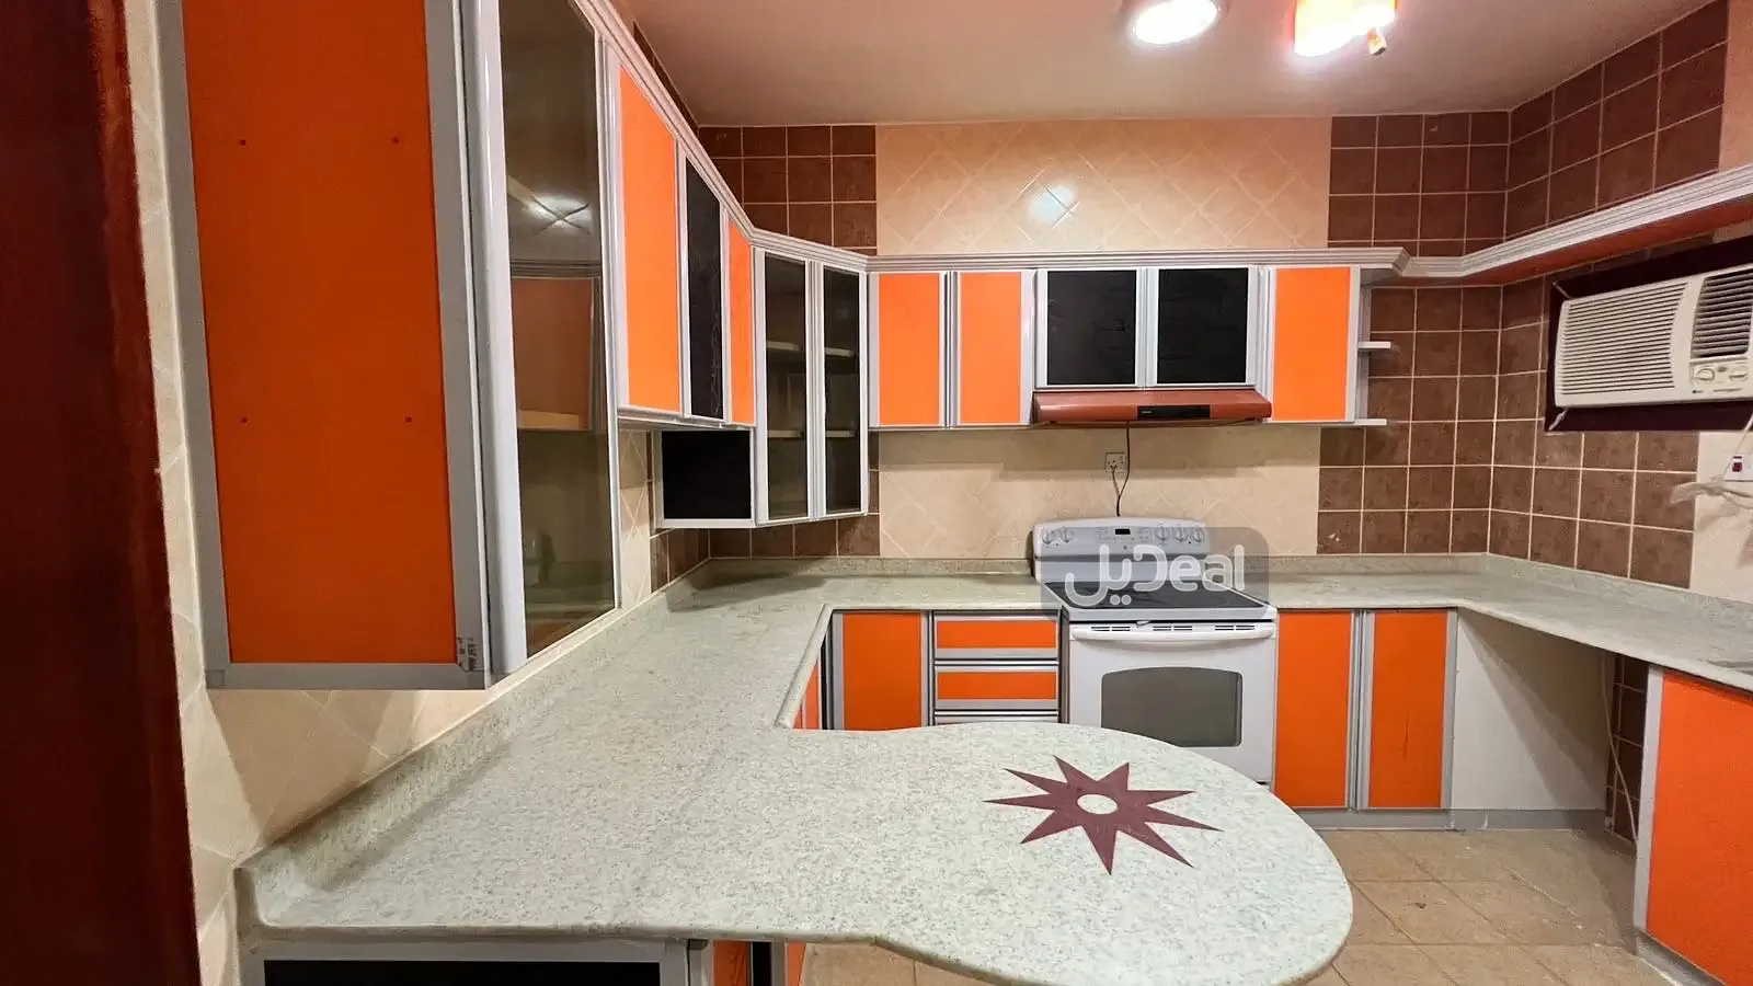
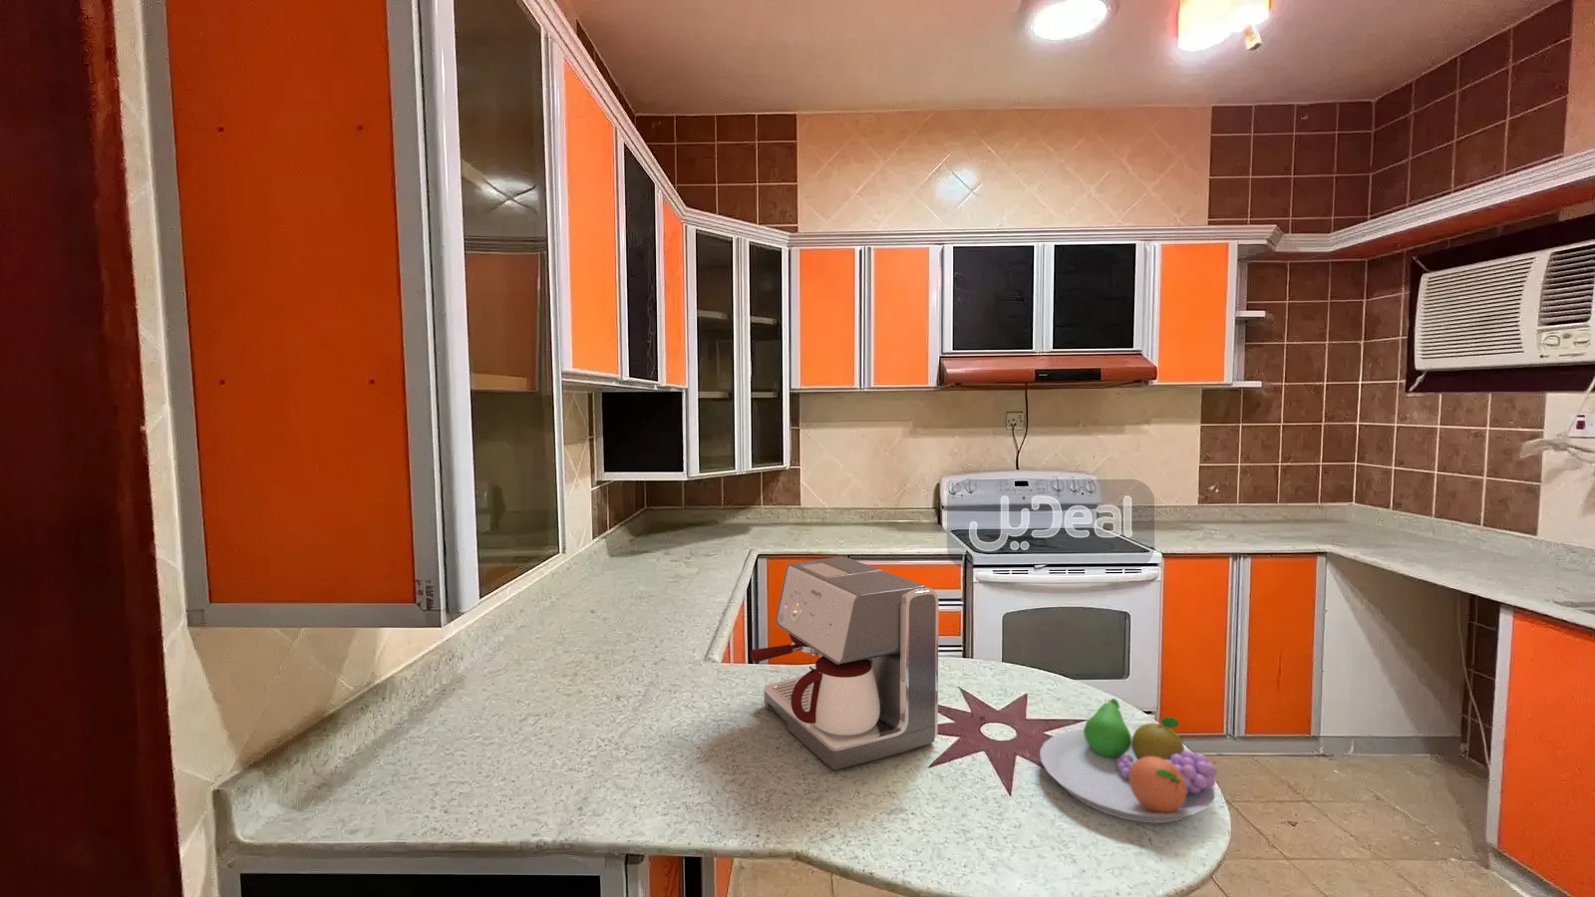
+ coffee maker [749,555,940,770]
+ fruit bowl [1039,698,1218,825]
